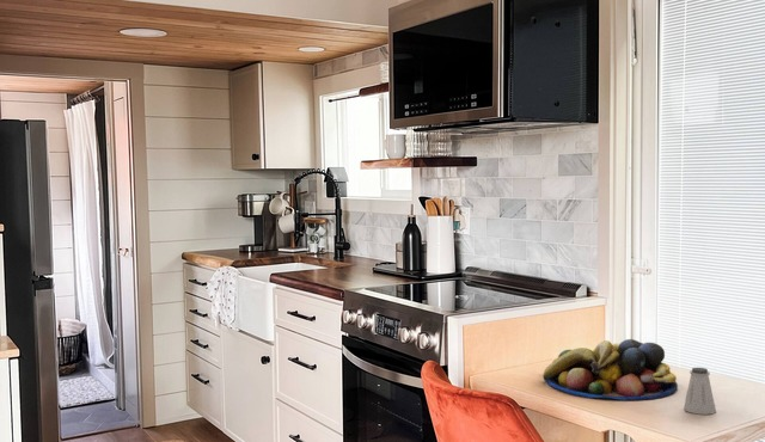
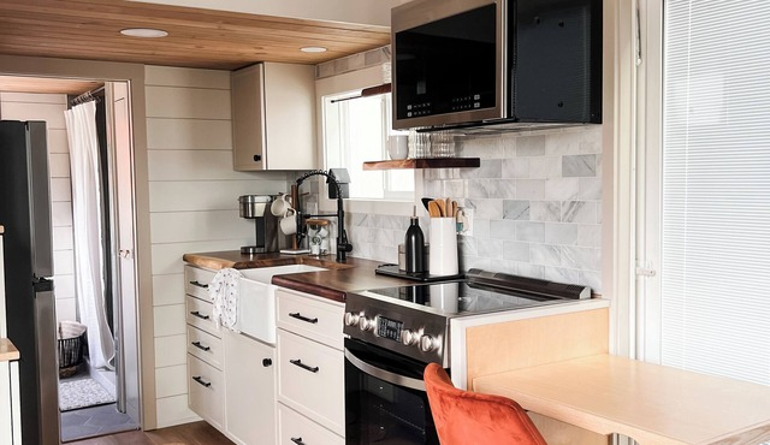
- saltshaker [683,367,717,416]
- fruit bowl [541,338,679,401]
